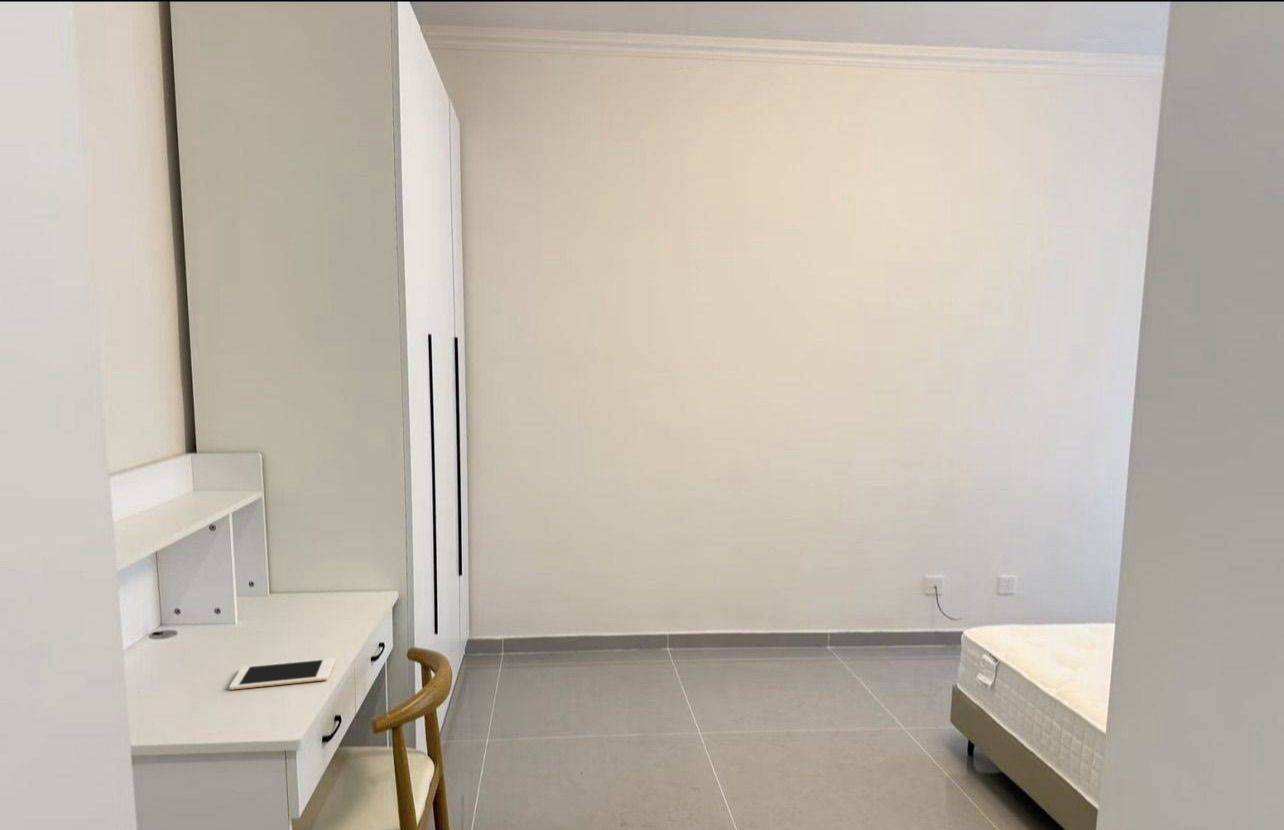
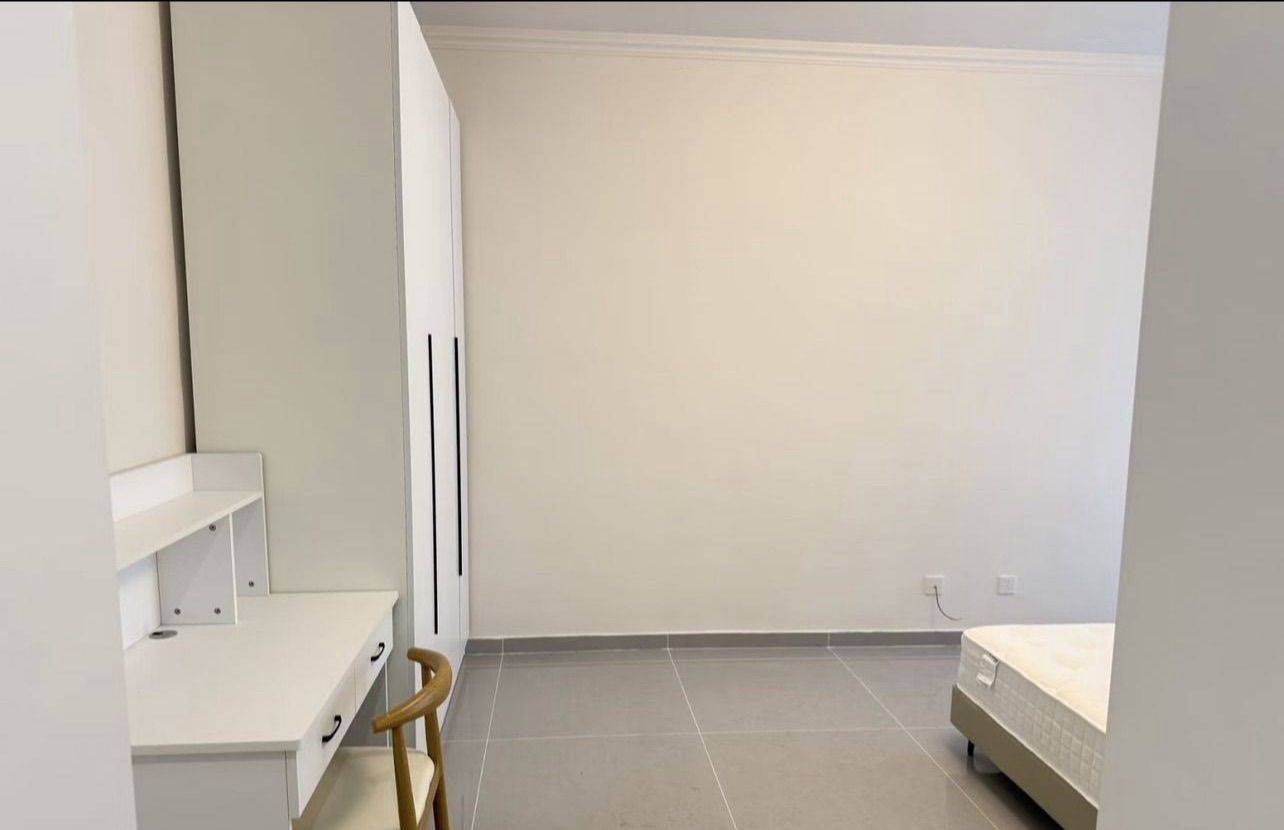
- cell phone [228,657,336,691]
